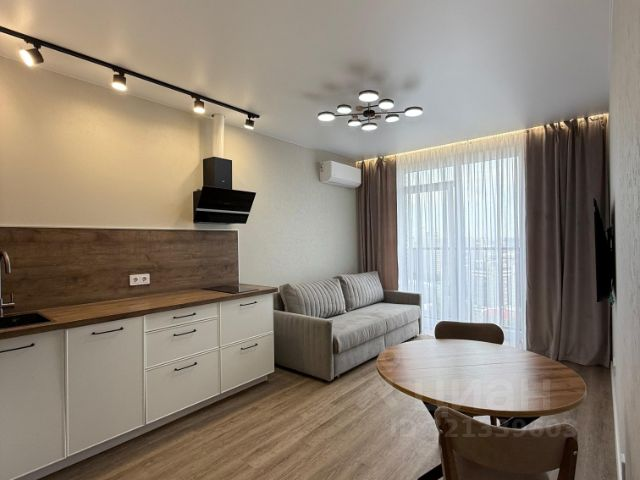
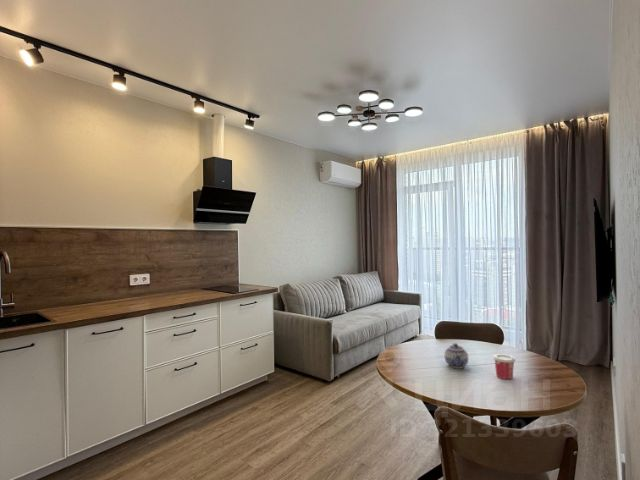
+ teapot [444,342,469,369]
+ cup [492,353,517,380]
